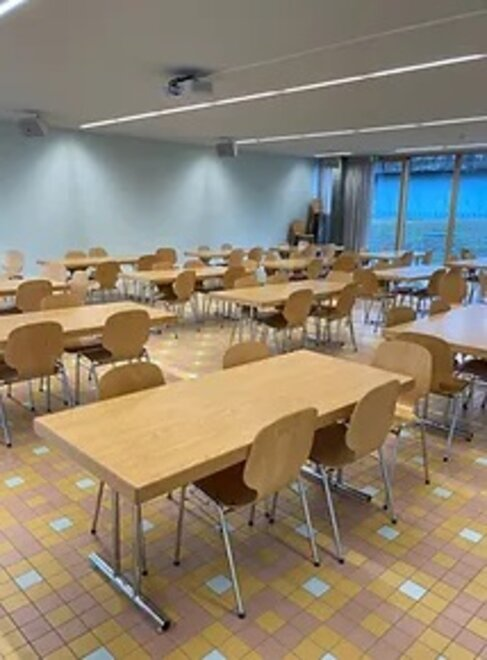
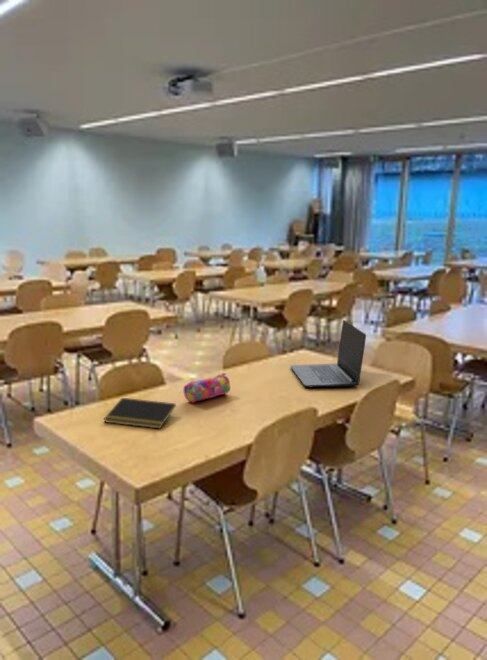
+ notepad [103,397,177,430]
+ pencil case [183,372,231,404]
+ laptop [290,319,367,388]
